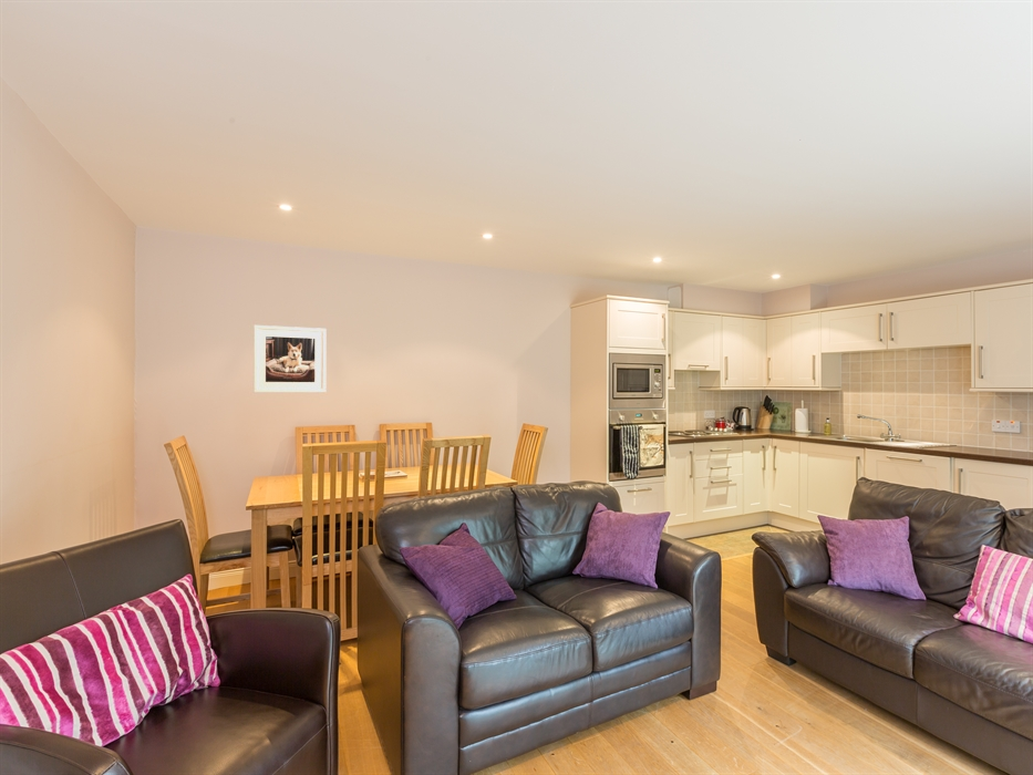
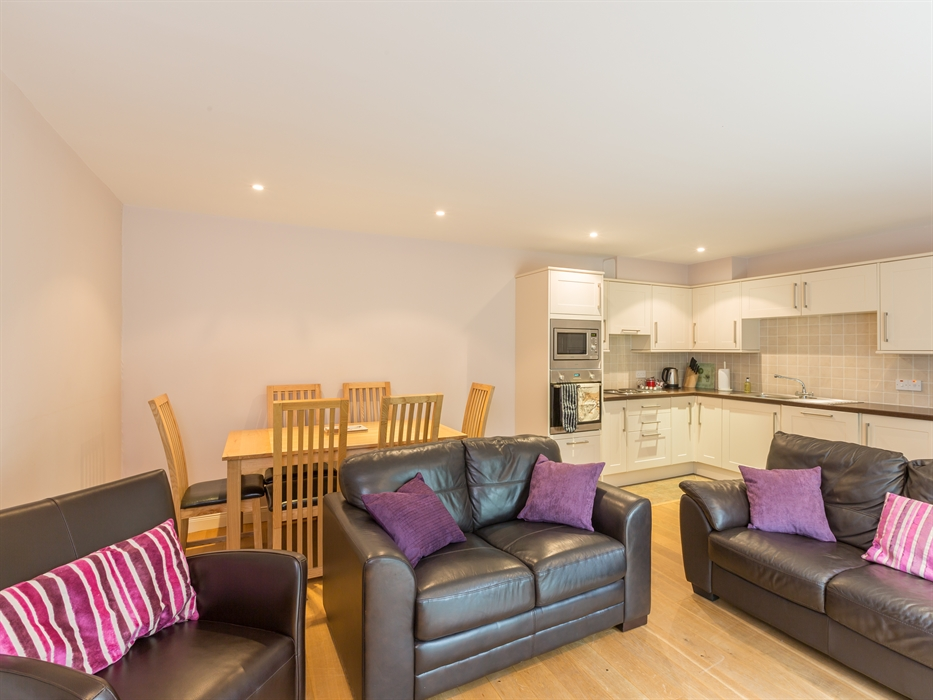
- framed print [252,324,327,394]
